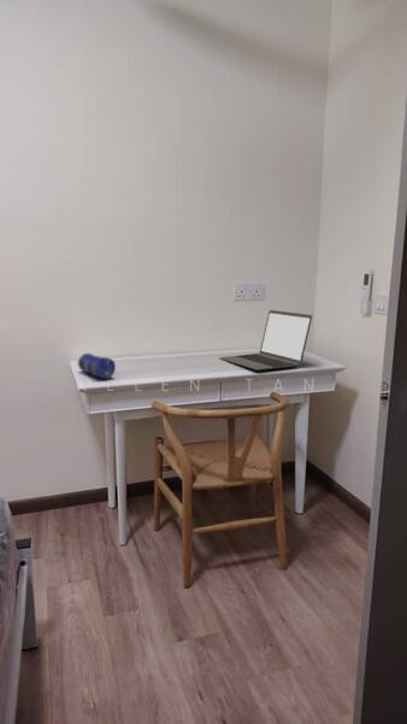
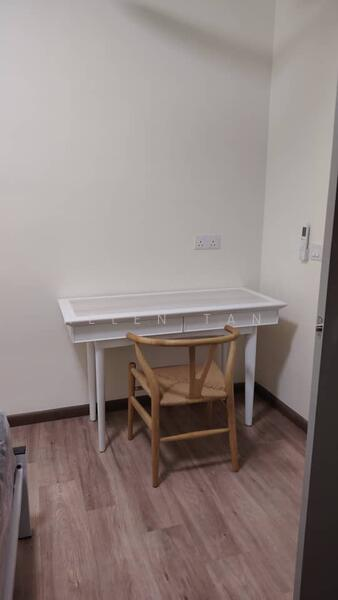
- pencil case [77,352,117,380]
- laptop [218,309,313,372]
